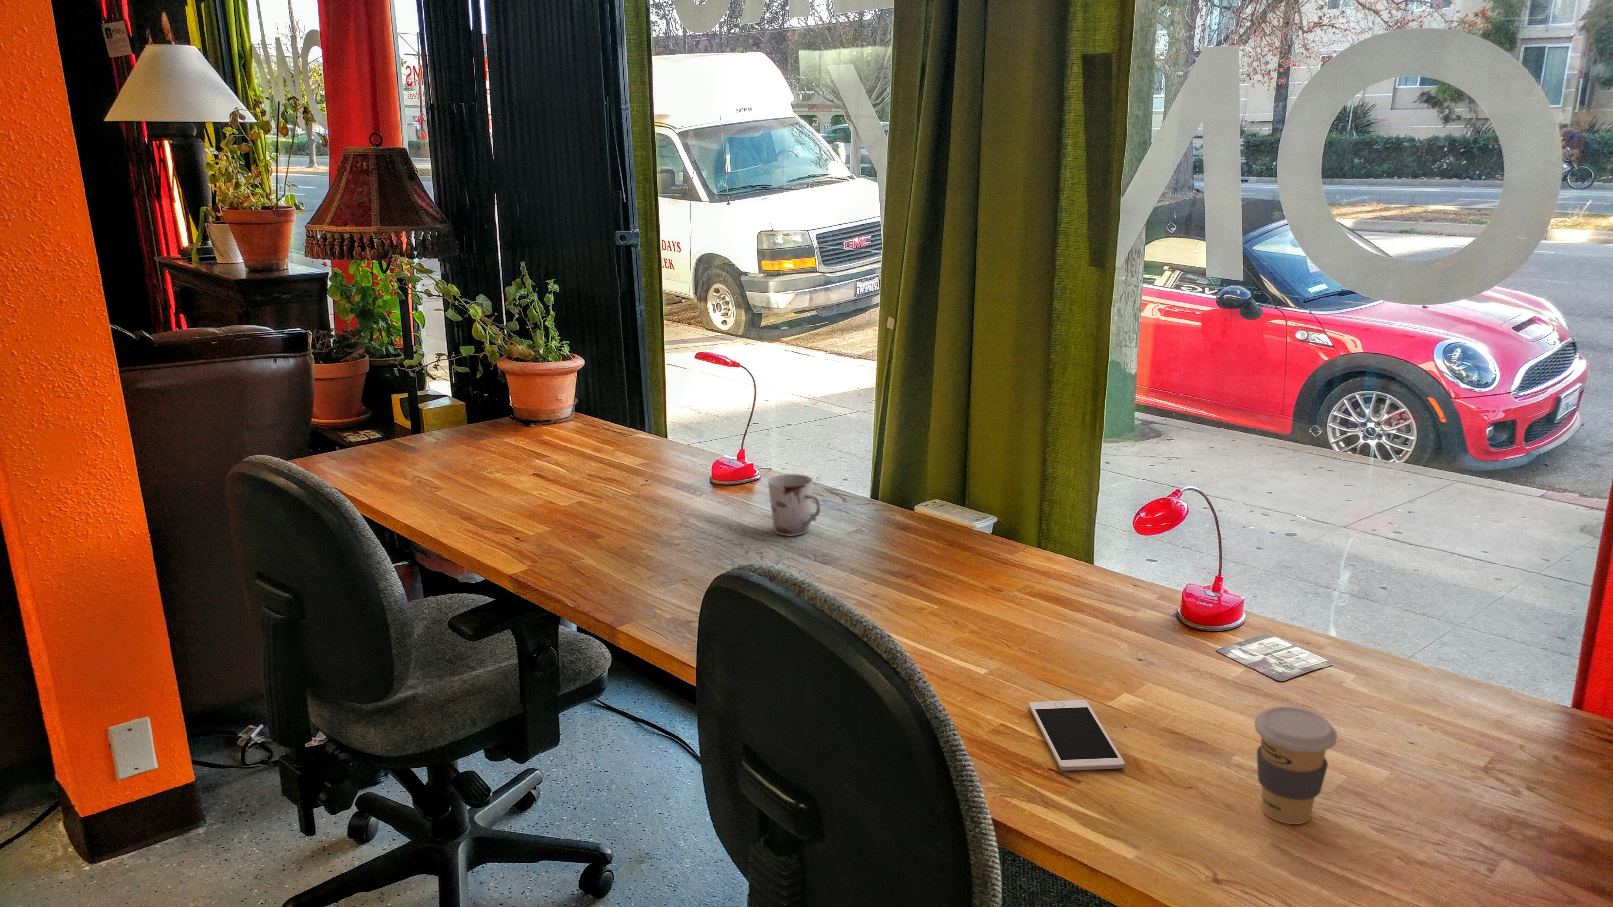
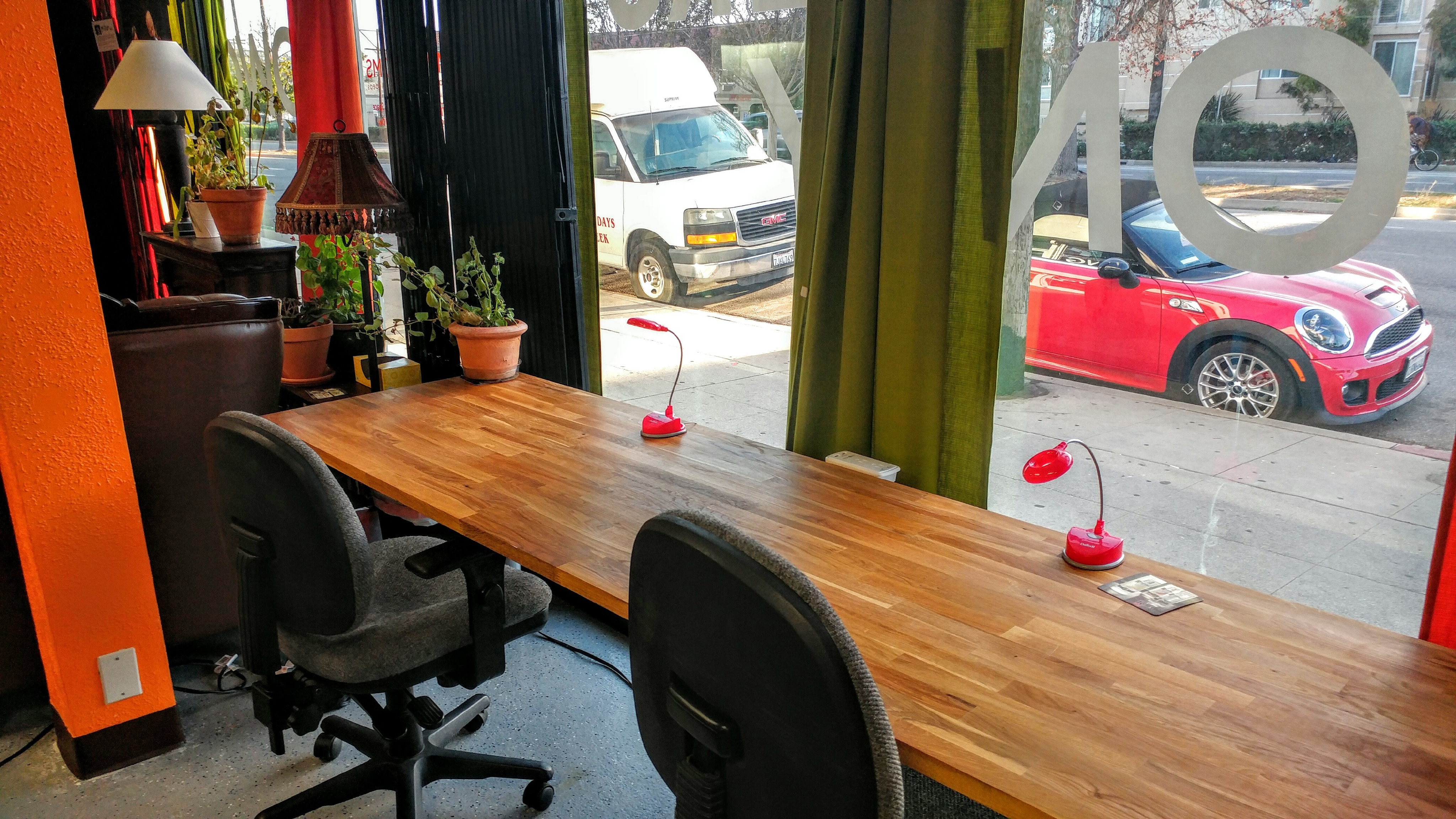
- cup [767,474,821,536]
- cell phone [1028,700,1126,771]
- coffee cup [1254,705,1338,825]
